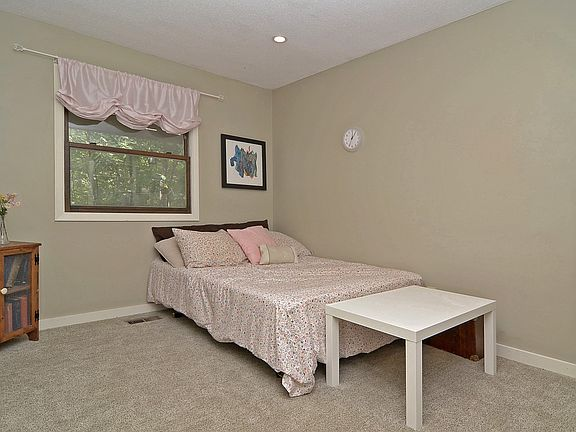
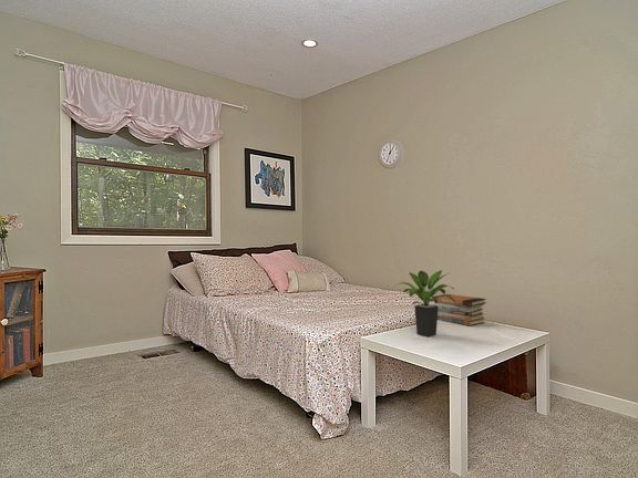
+ book stack [431,293,487,326]
+ potted plant [395,269,455,337]
